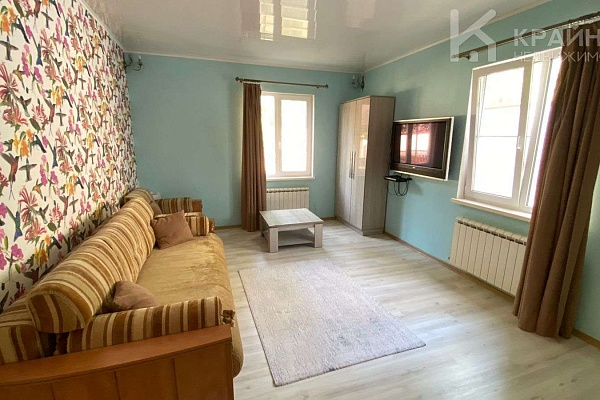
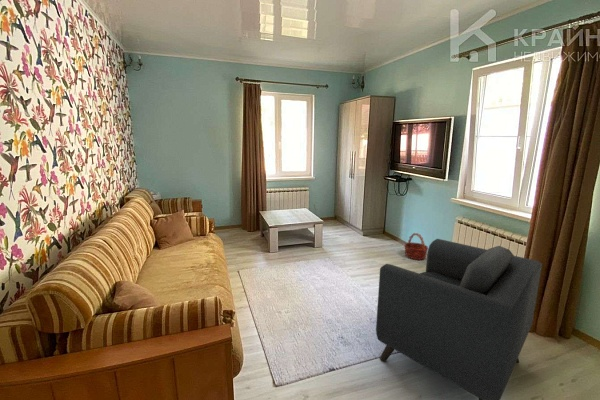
+ basket [403,232,429,261]
+ armchair [375,238,543,400]
